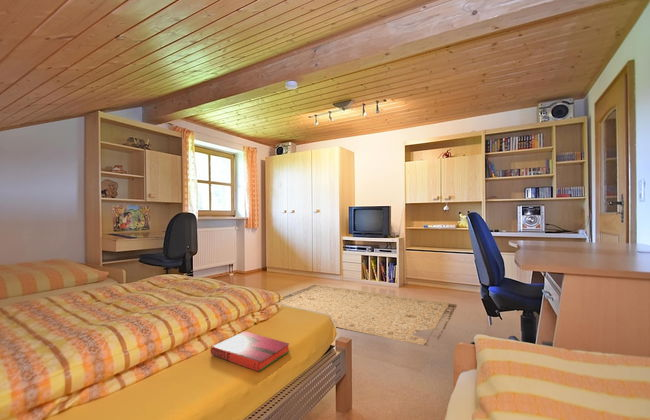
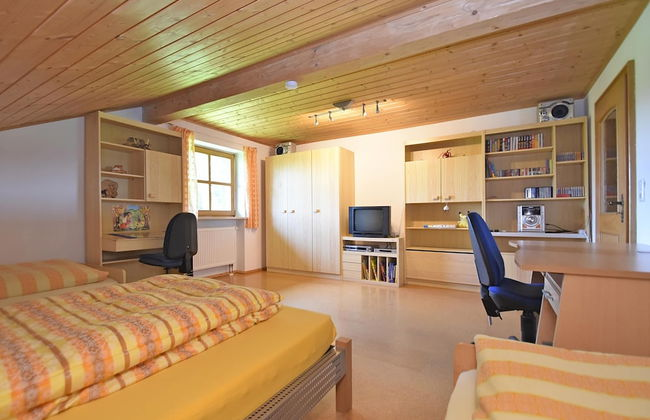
- hardback book [210,330,290,373]
- rug [281,284,457,348]
